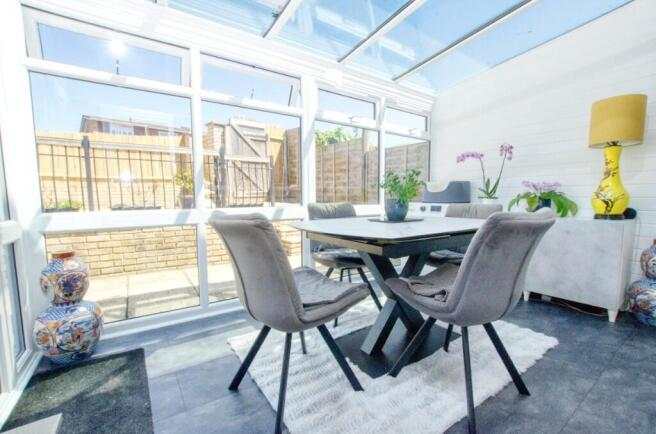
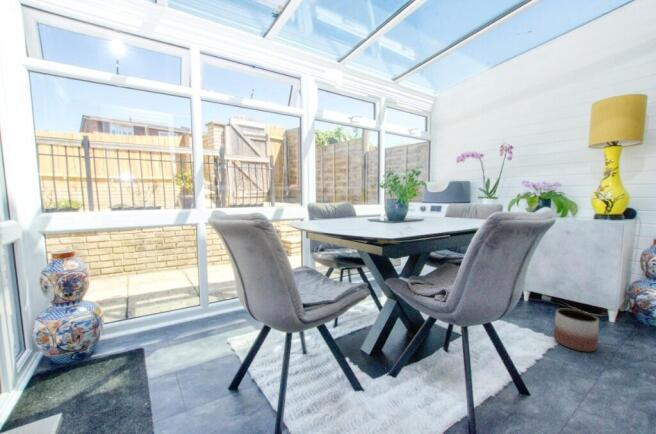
+ planter [553,308,600,353]
